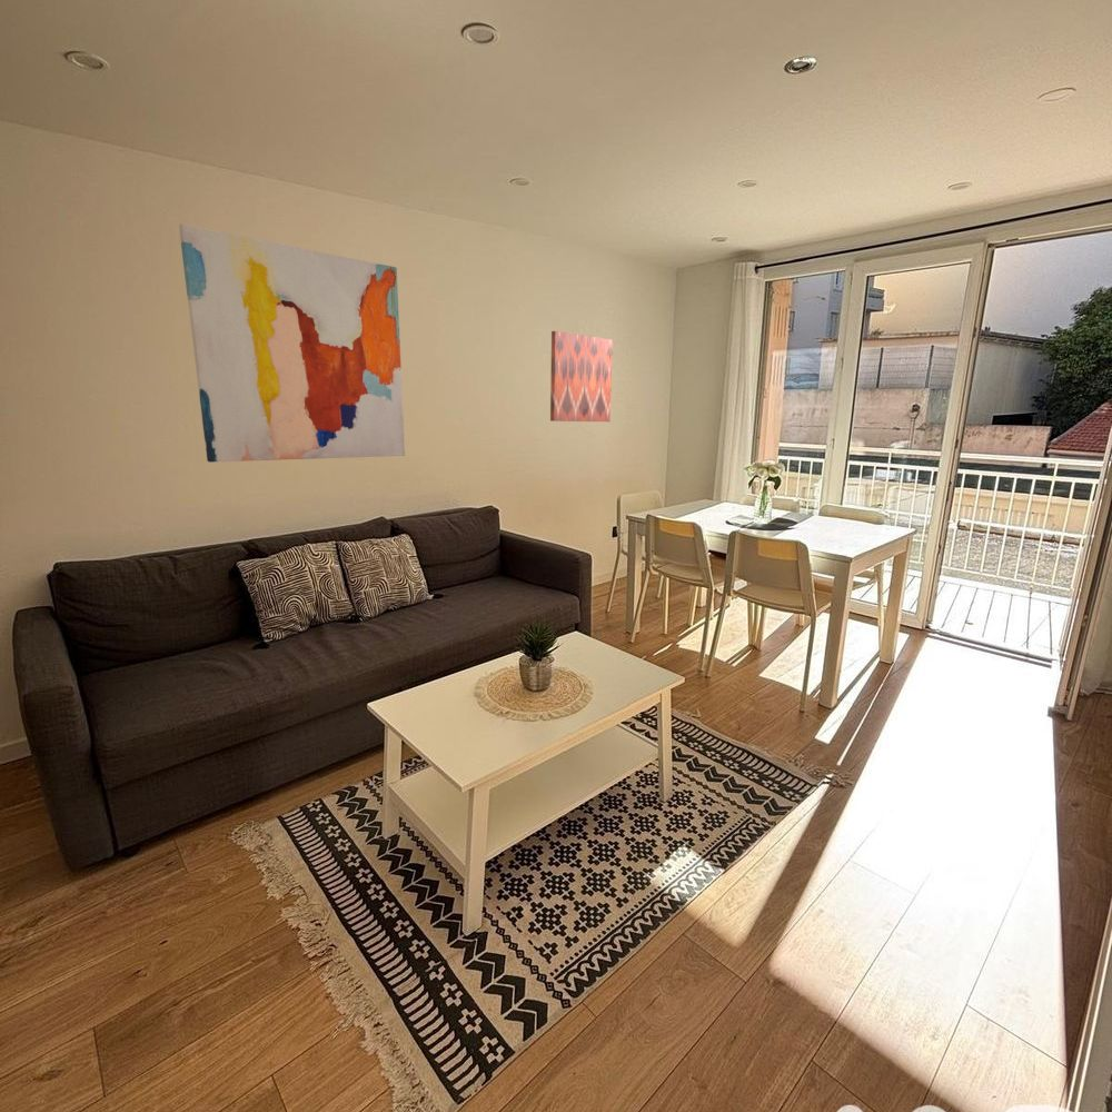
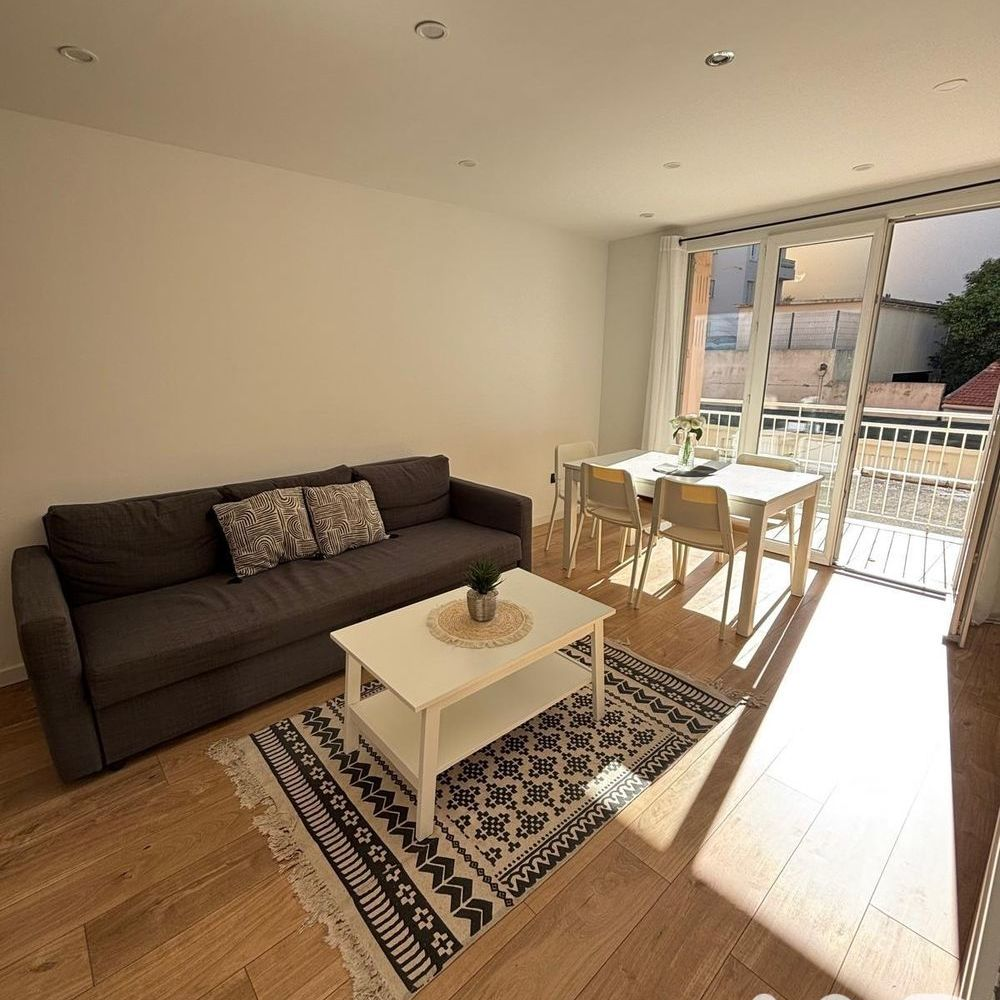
- wall art [549,330,614,423]
- wall art [178,222,406,464]
